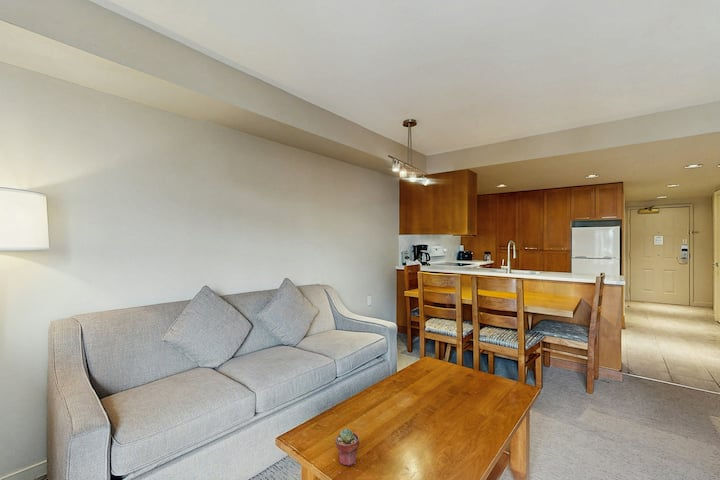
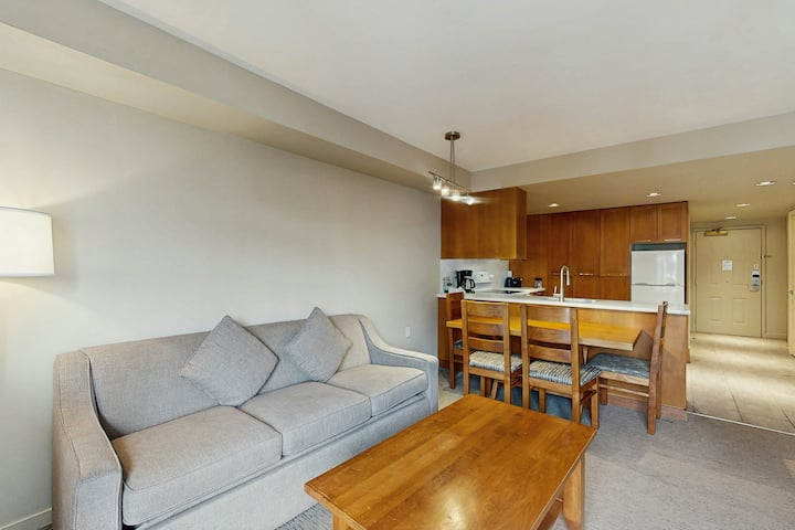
- potted succulent [334,428,360,467]
